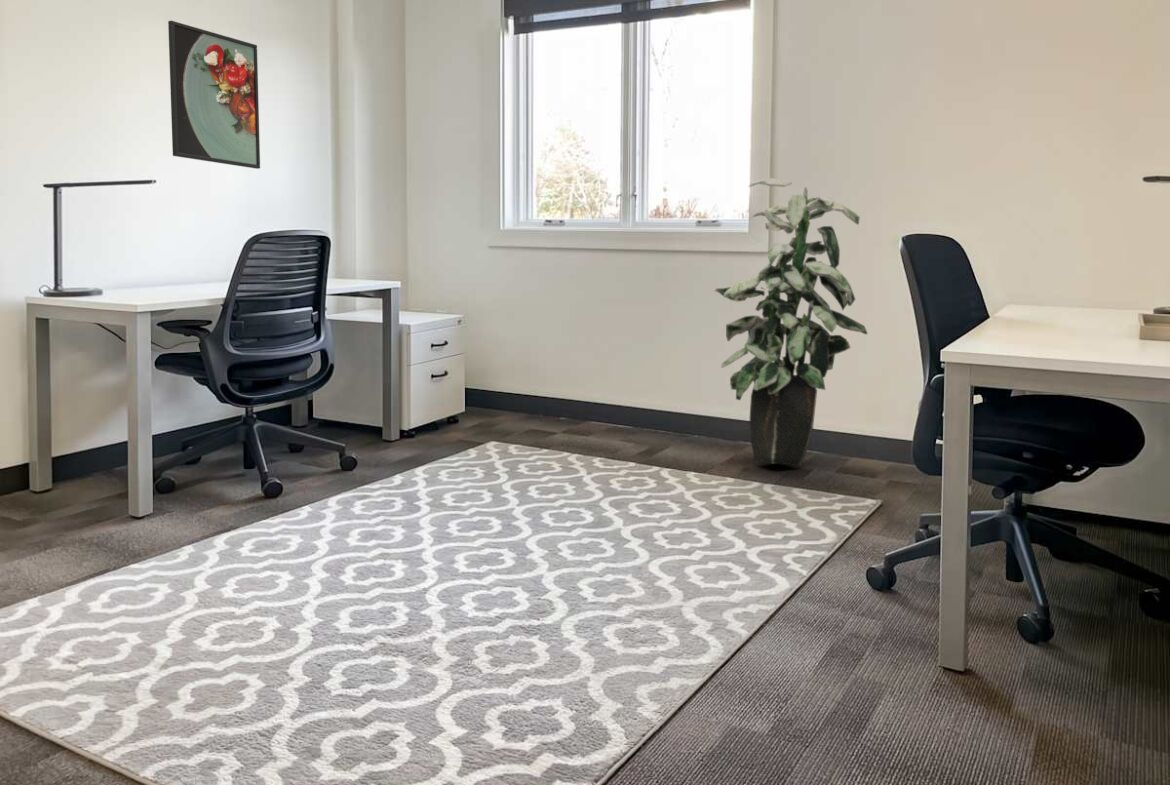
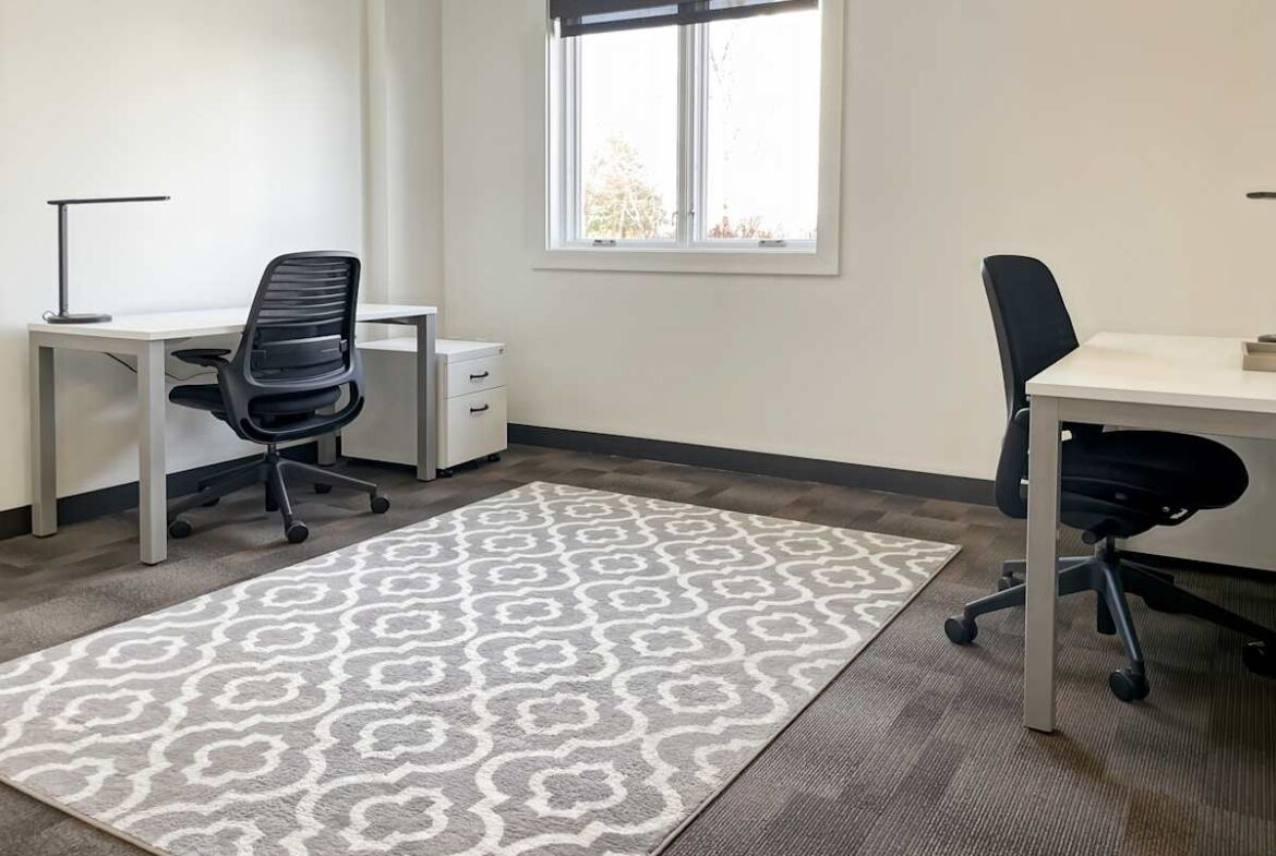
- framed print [167,20,261,170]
- indoor plant [714,177,869,467]
